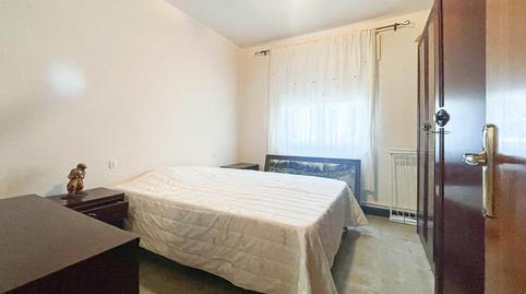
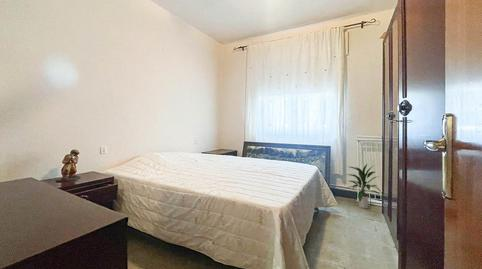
+ indoor plant [344,163,382,209]
